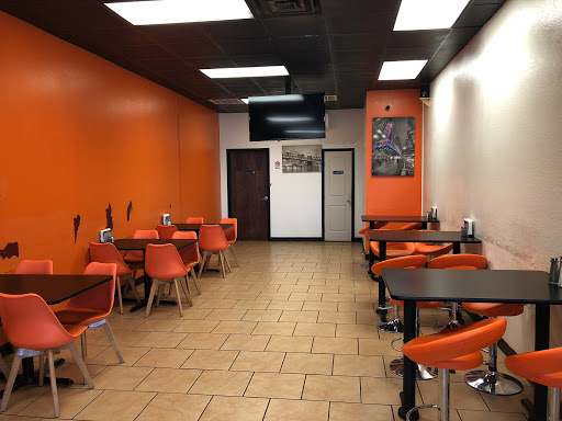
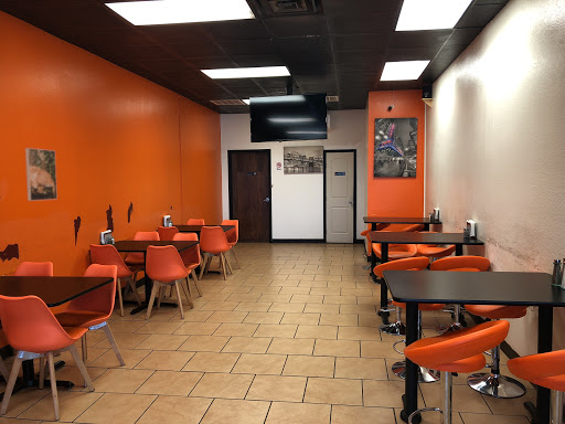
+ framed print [24,147,58,202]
